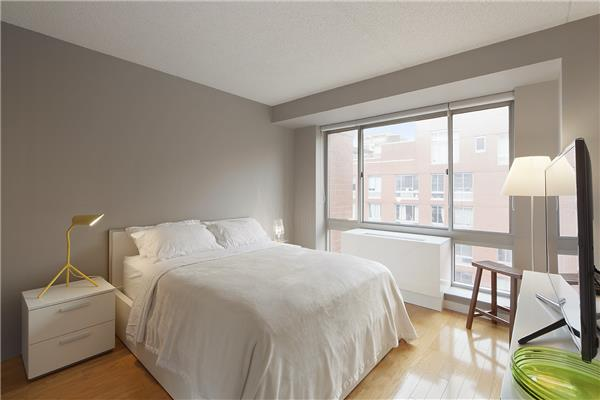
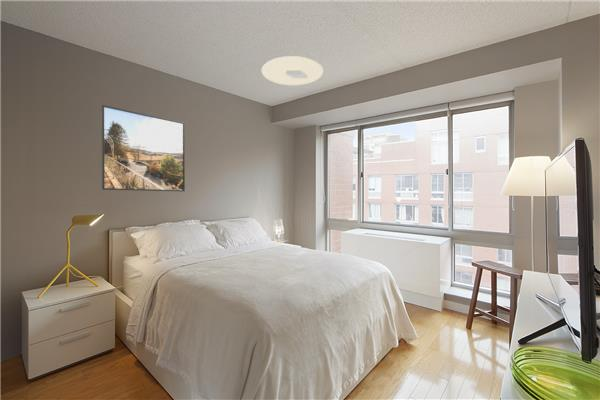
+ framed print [101,104,186,193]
+ ceiling light [261,55,324,86]
